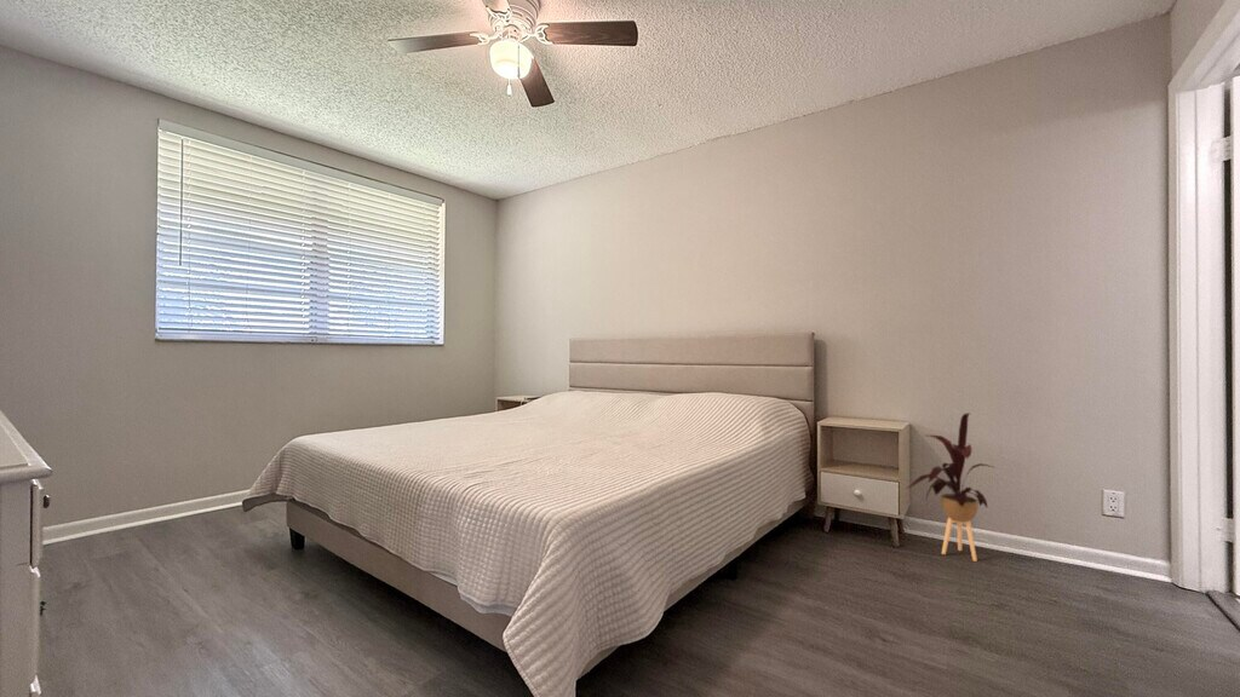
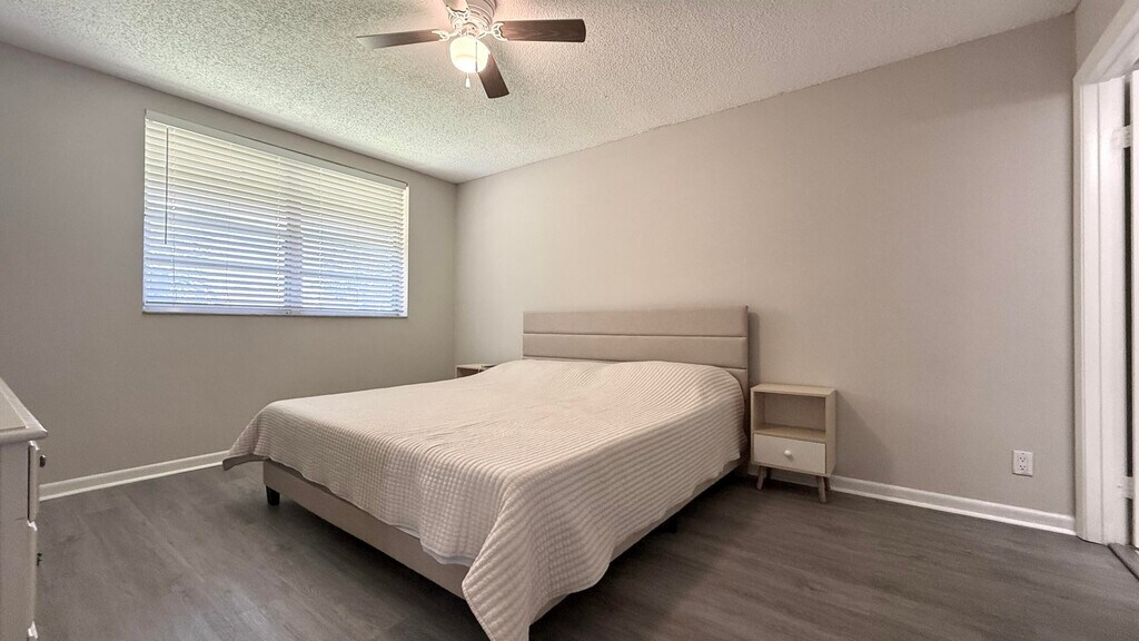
- house plant [906,411,997,563]
